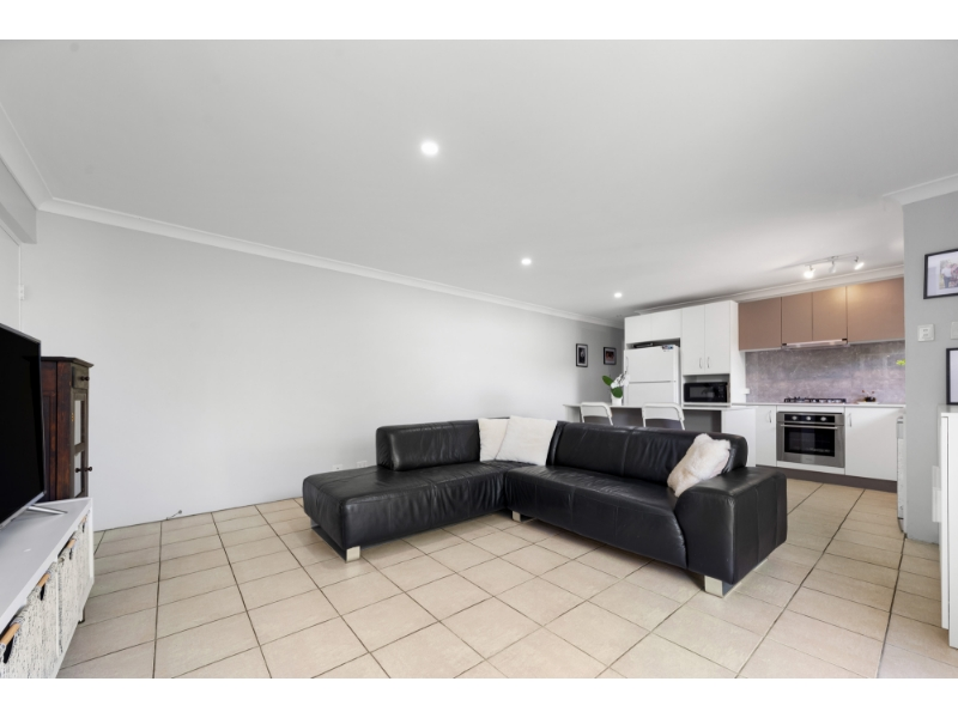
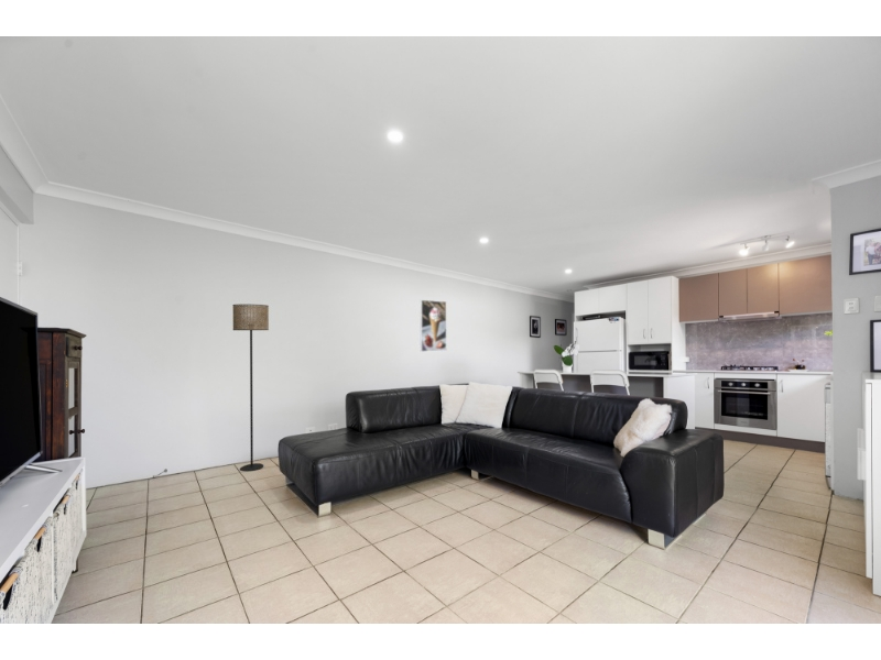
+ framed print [420,299,447,353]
+ floor lamp [231,304,270,473]
